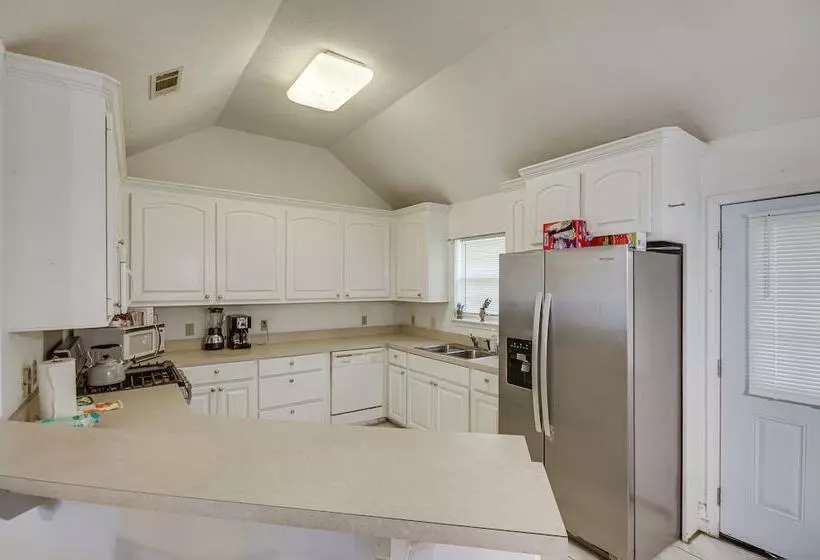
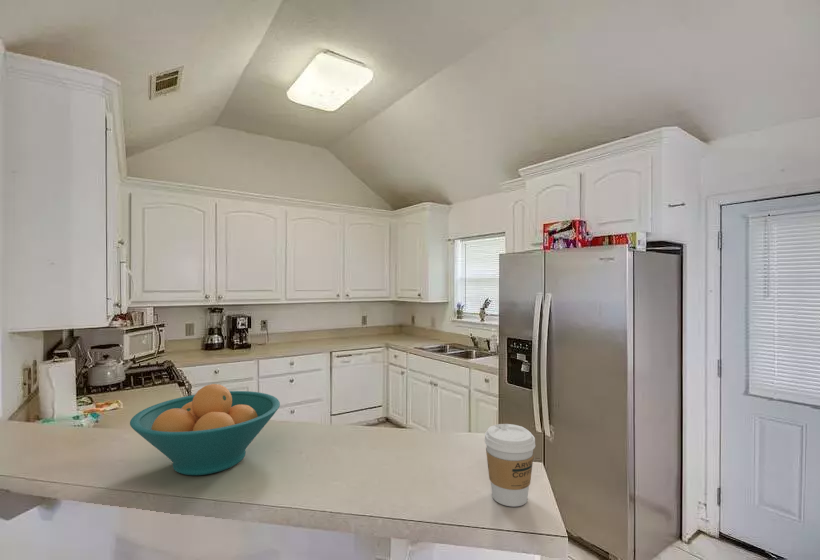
+ coffee cup [483,423,536,507]
+ fruit bowl [129,383,281,476]
